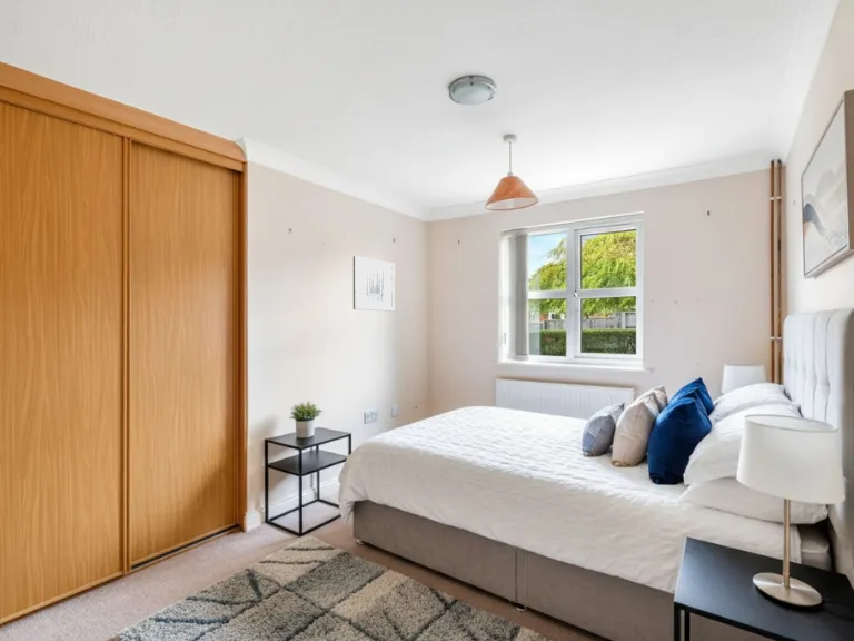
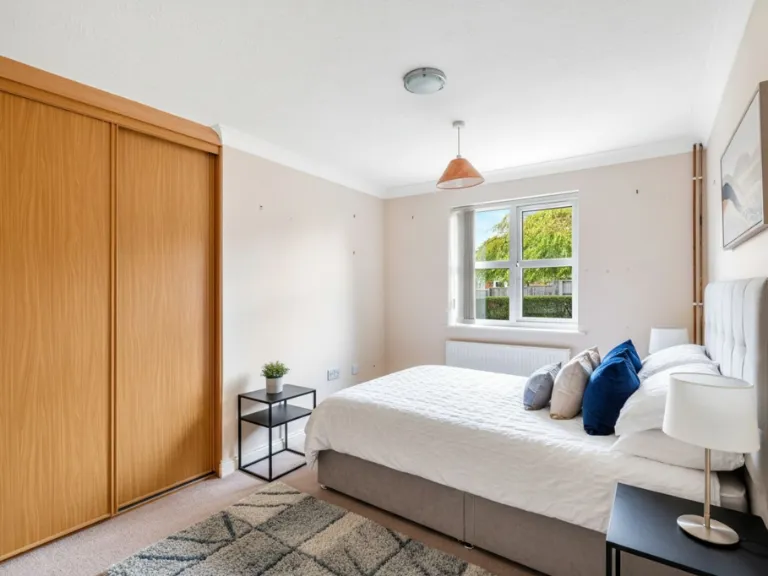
- wall art [352,255,396,312]
